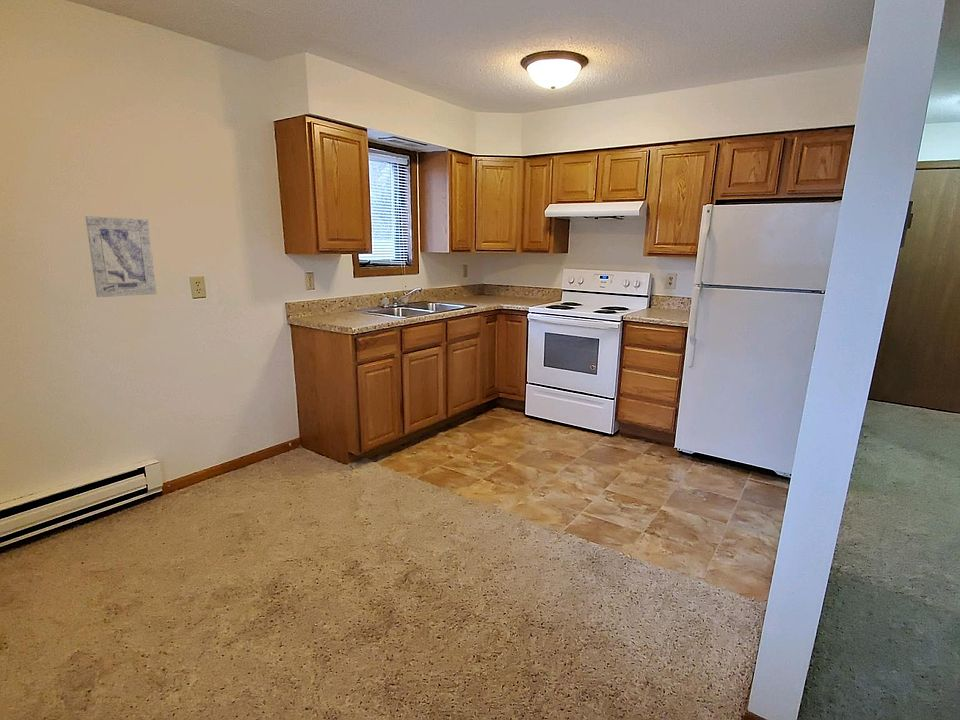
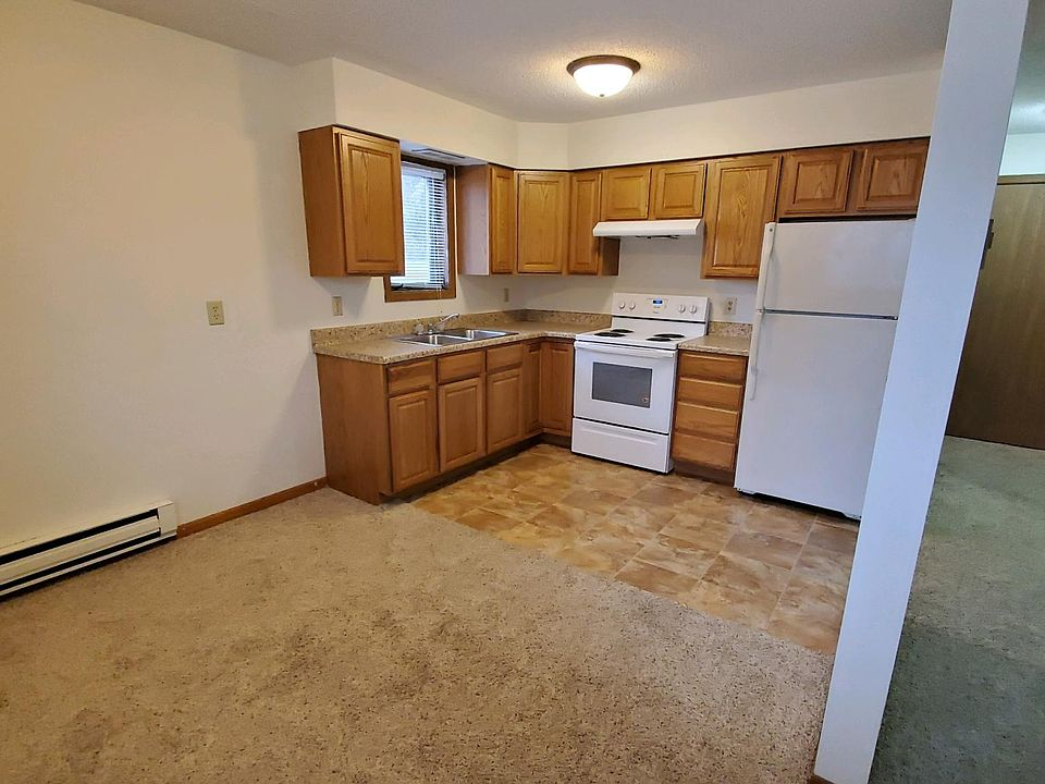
- wall art [84,215,158,298]
